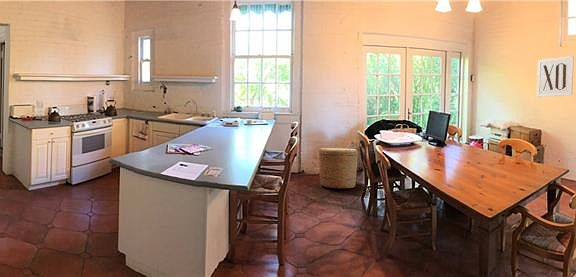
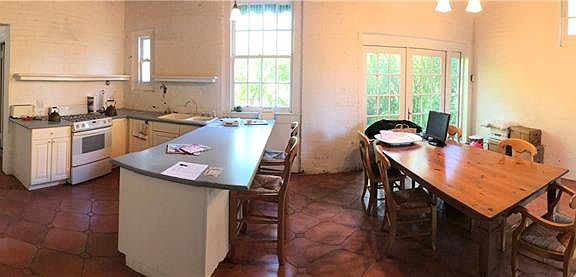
- basket [318,147,359,190]
- wall art [536,55,575,98]
